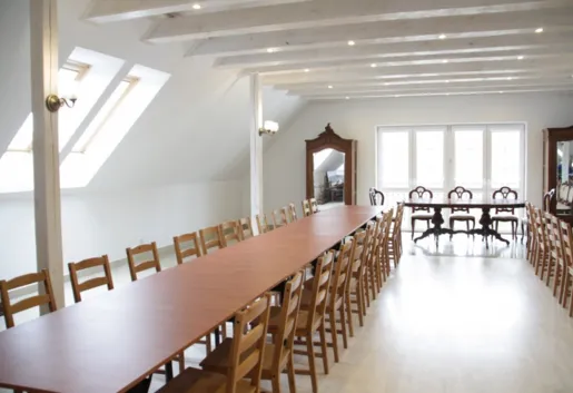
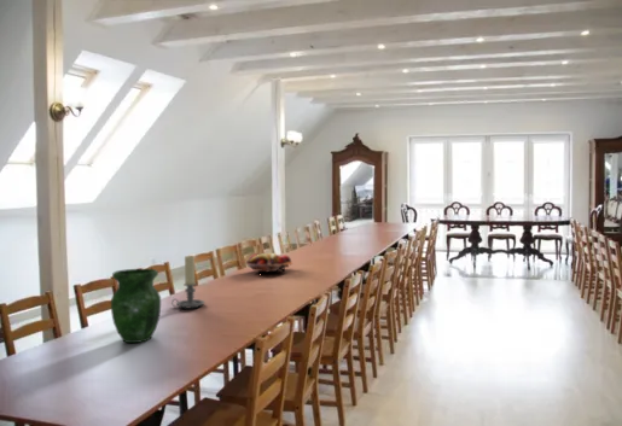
+ vase [110,268,162,344]
+ fruit basket [245,252,295,274]
+ candle holder [170,255,205,310]
